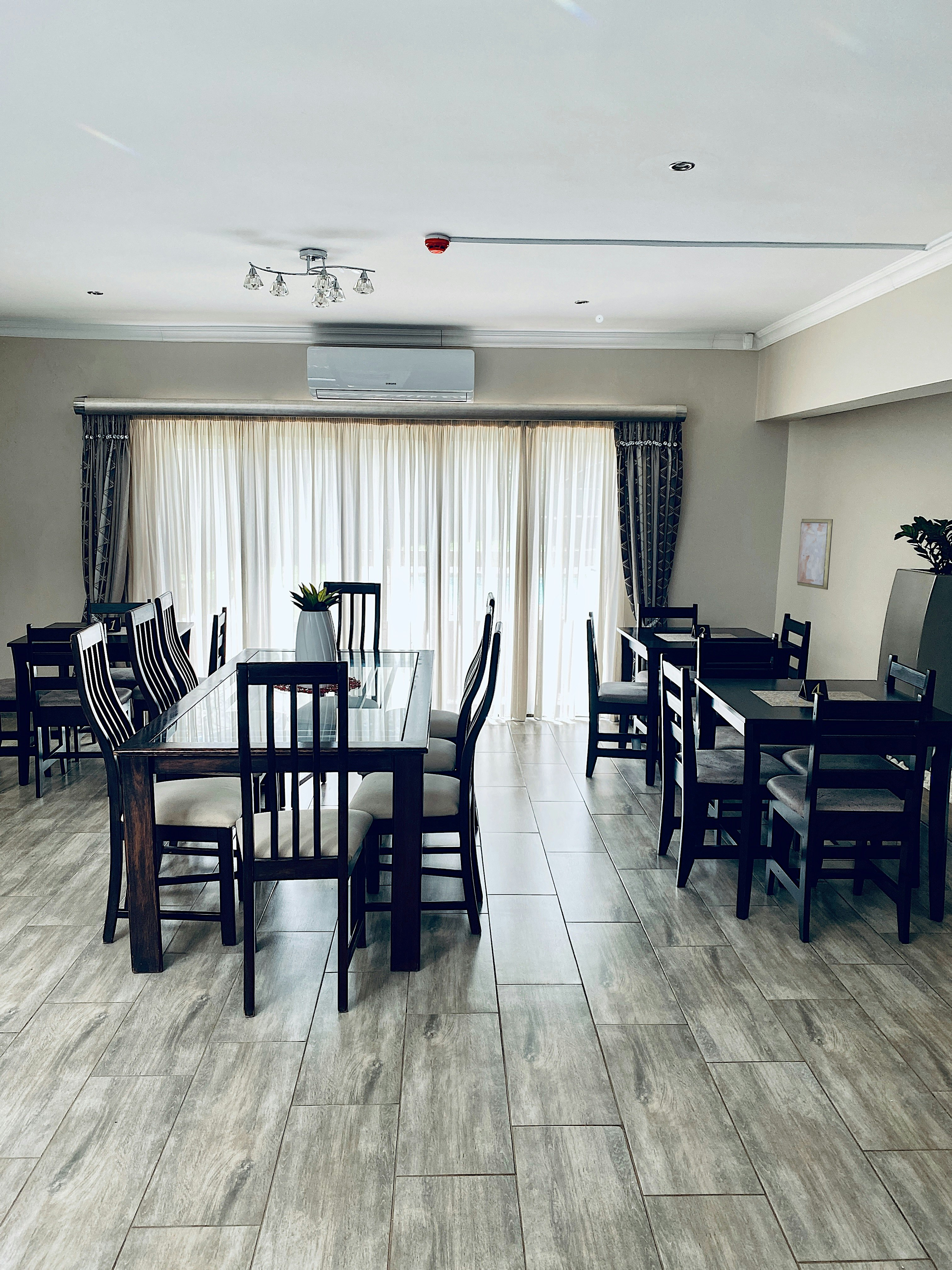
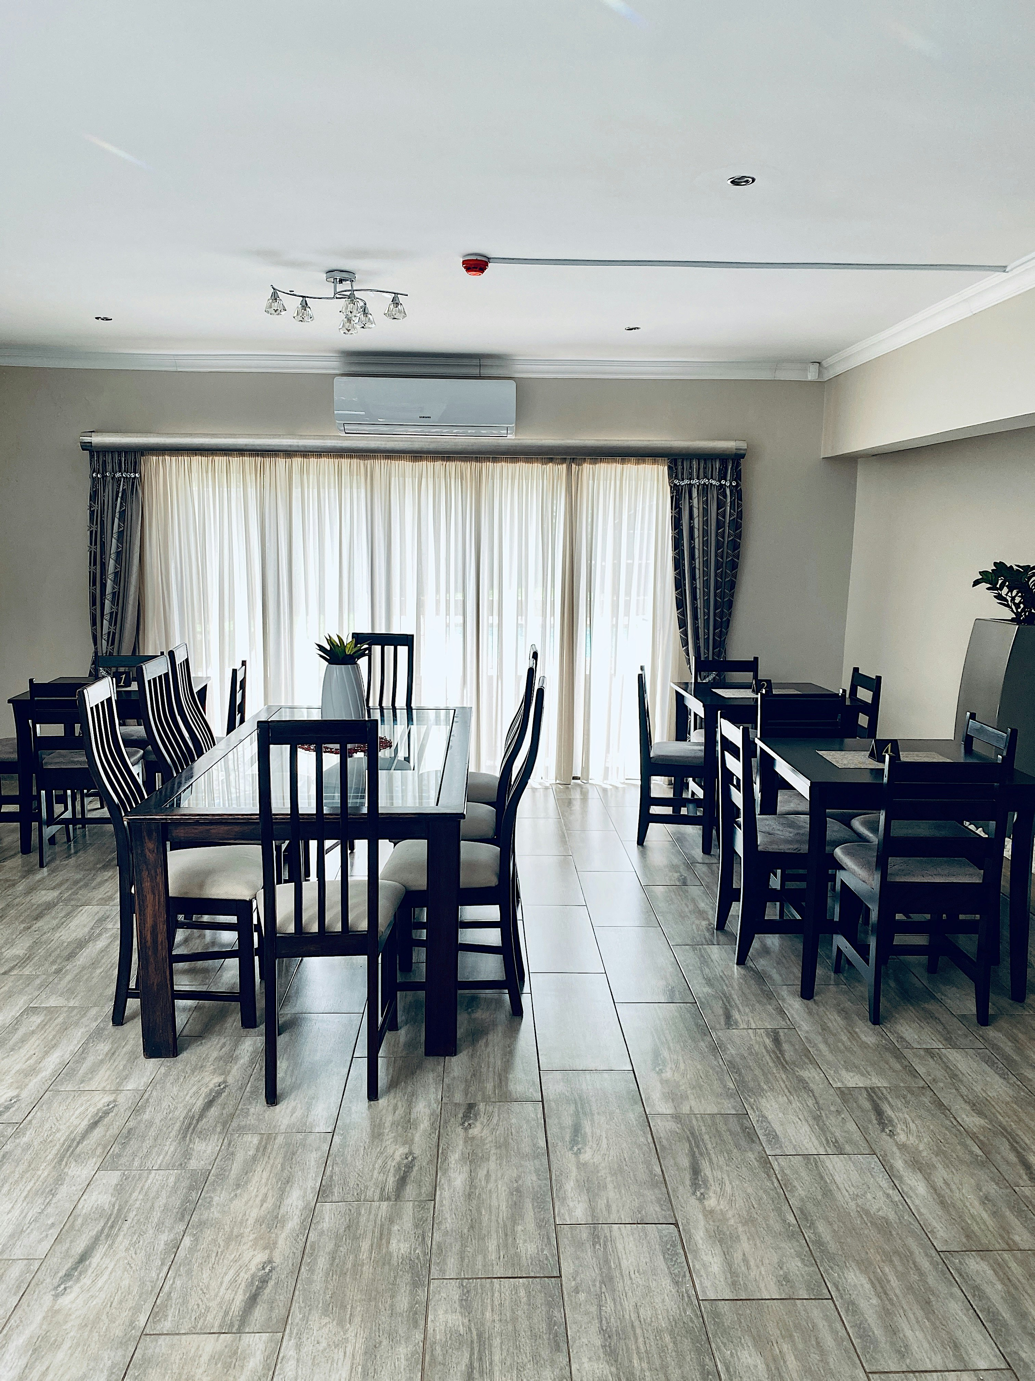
- wall art [797,518,833,590]
- smoke detector [595,314,604,324]
